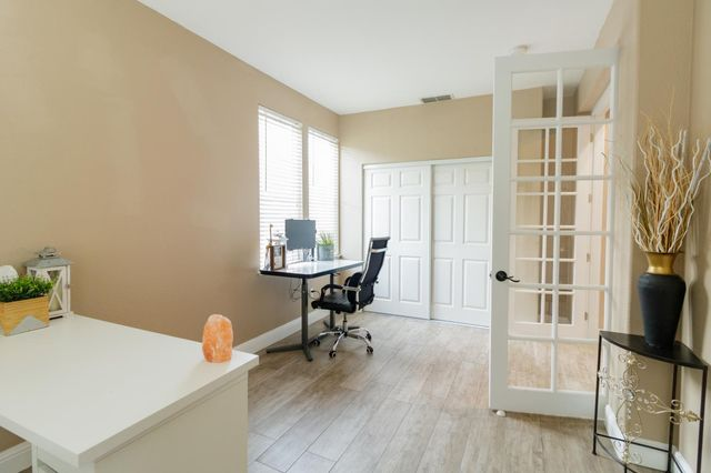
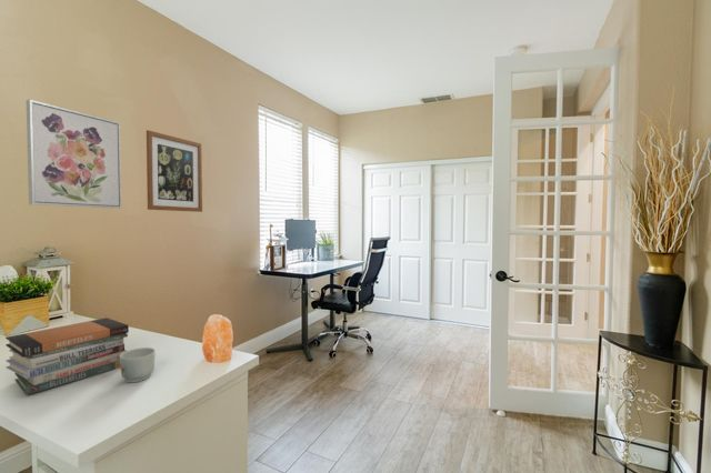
+ wall art [146,129,203,213]
+ wall art [26,98,122,210]
+ book stack [4,316,130,396]
+ mug [119,346,156,383]
